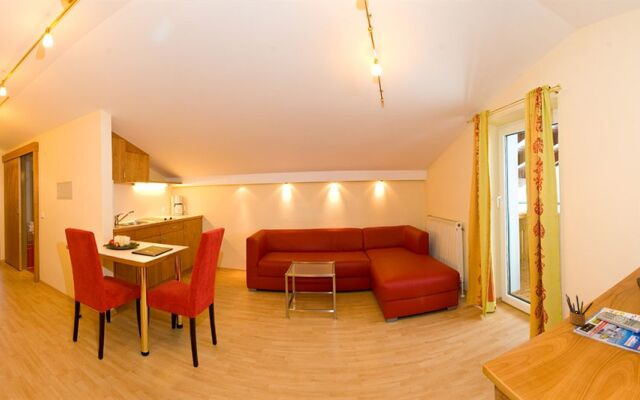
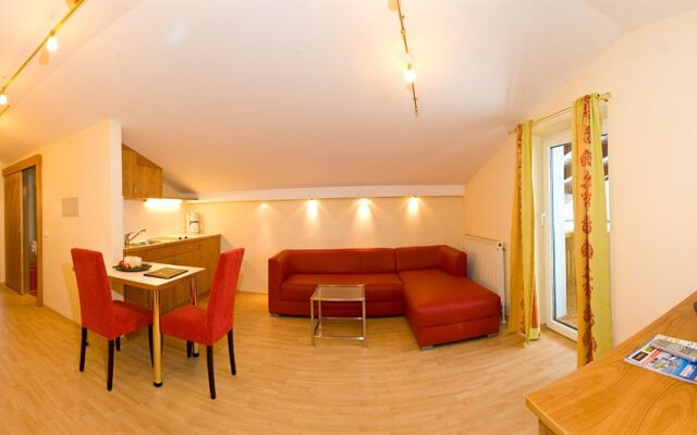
- pencil box [565,293,594,327]
